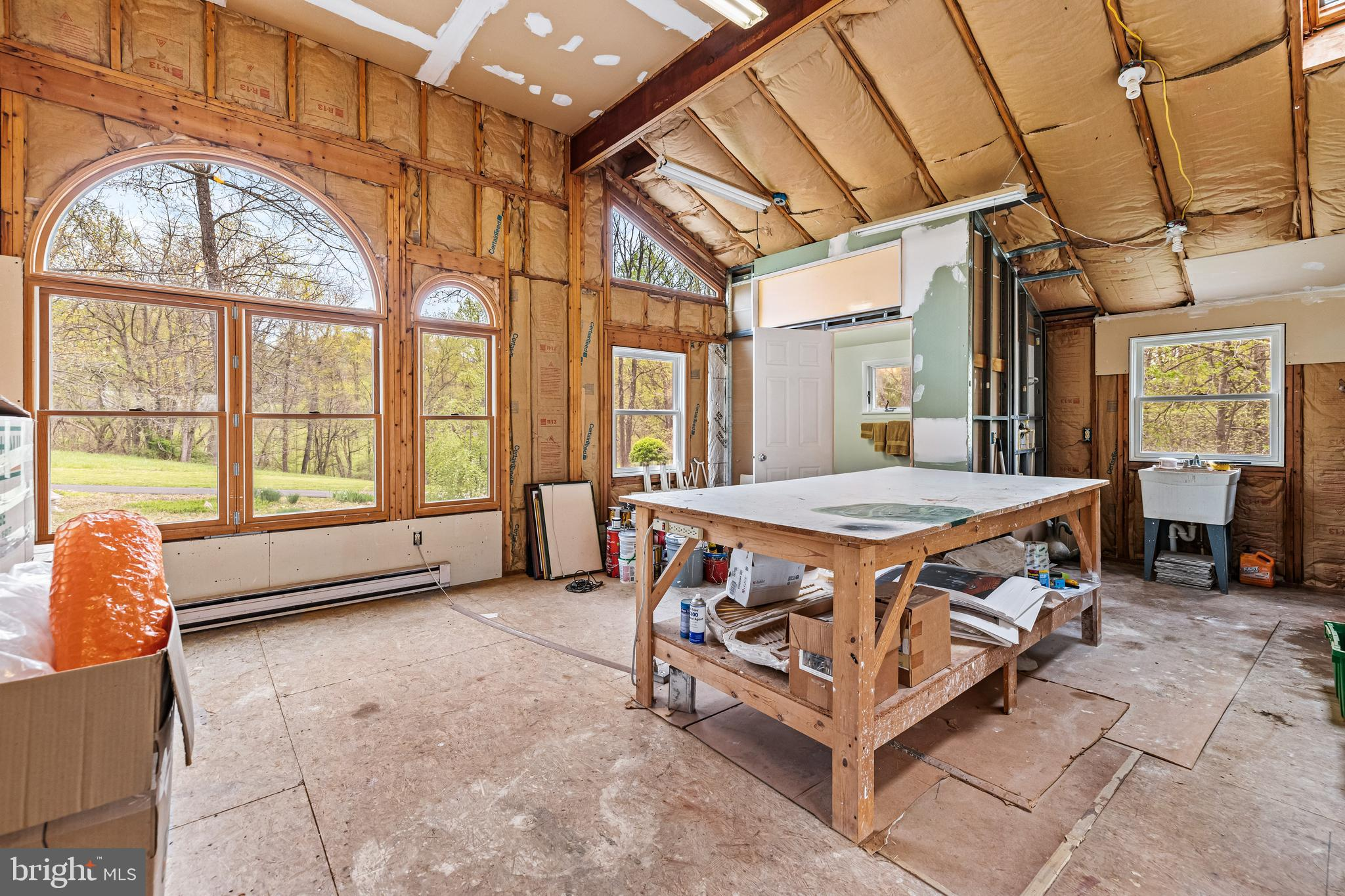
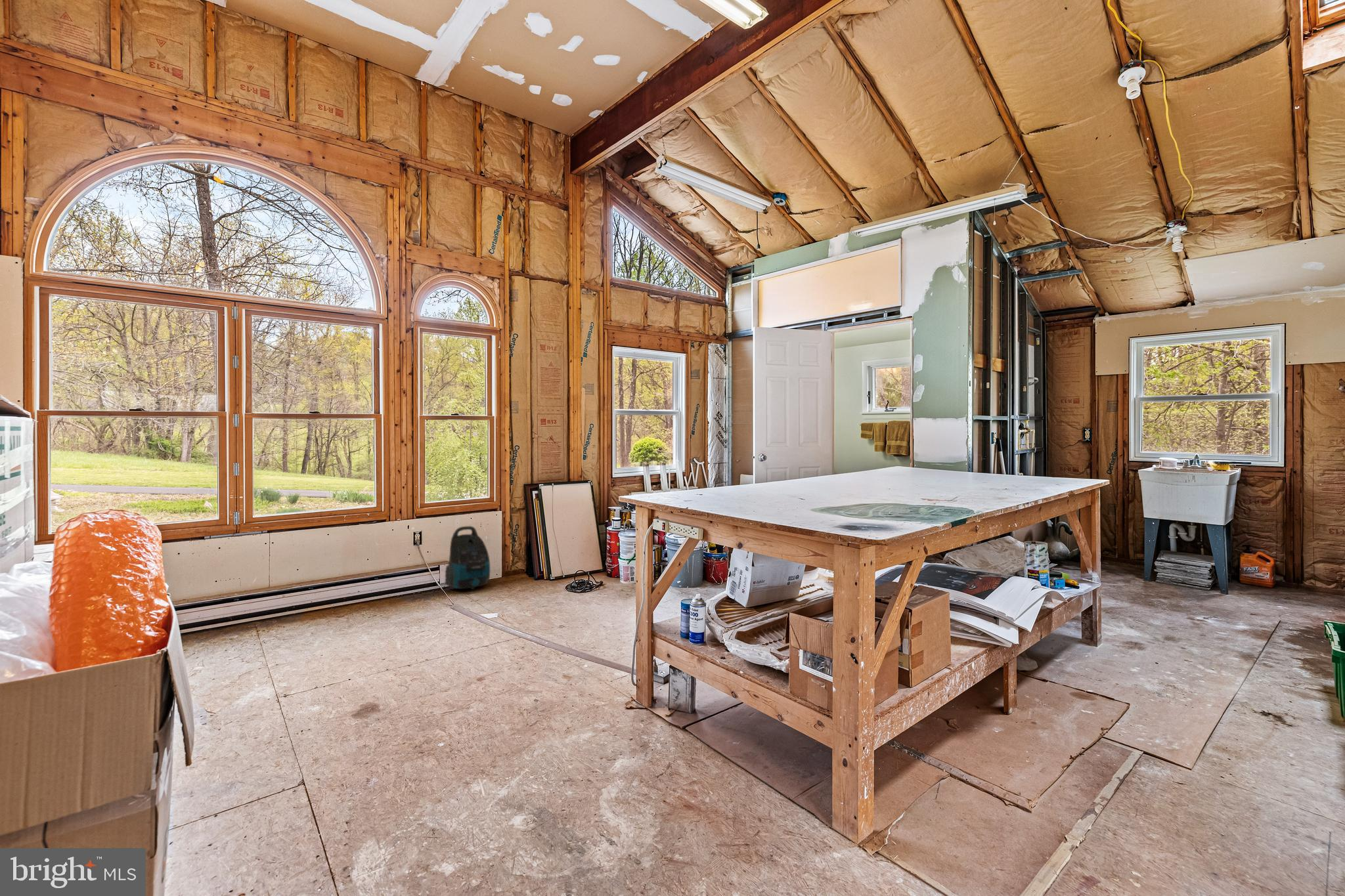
+ vacuum cleaner [445,525,491,590]
